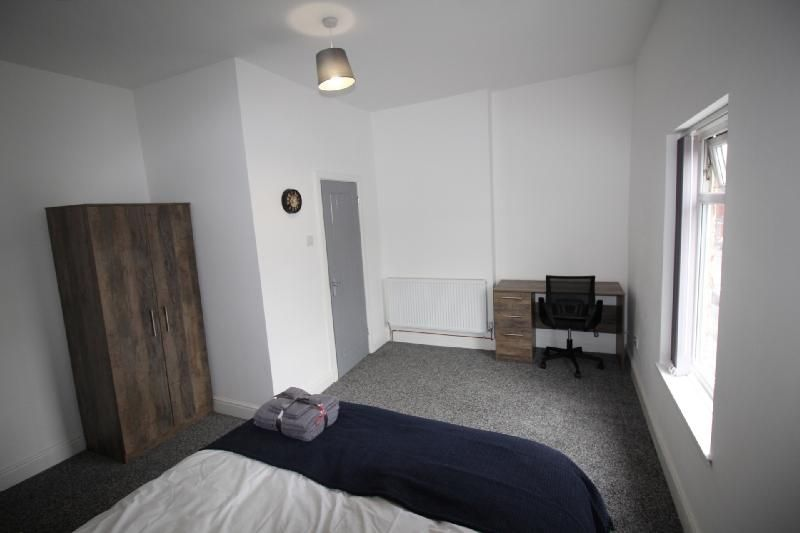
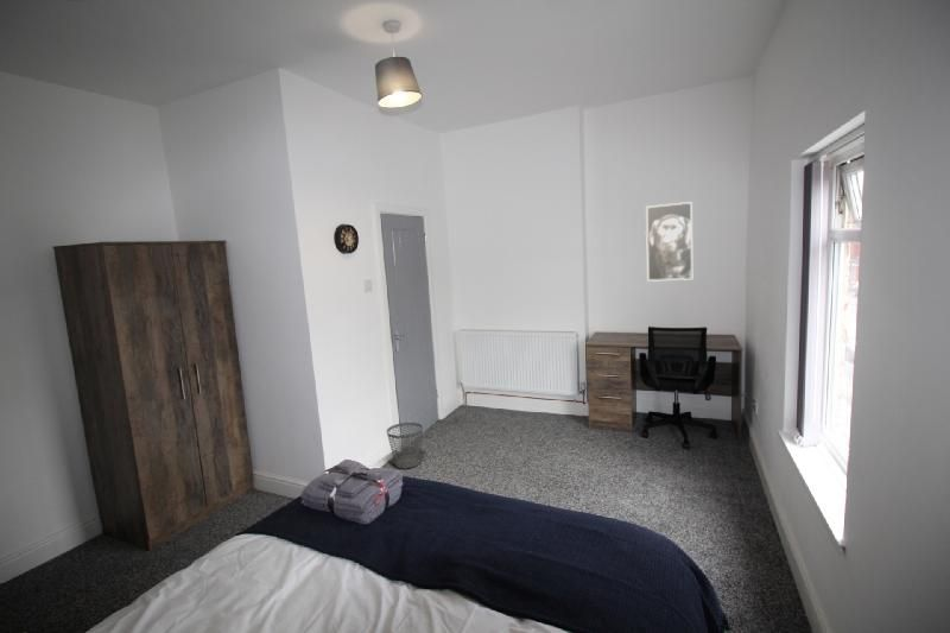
+ wastebasket [386,422,424,470]
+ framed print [645,201,694,283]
